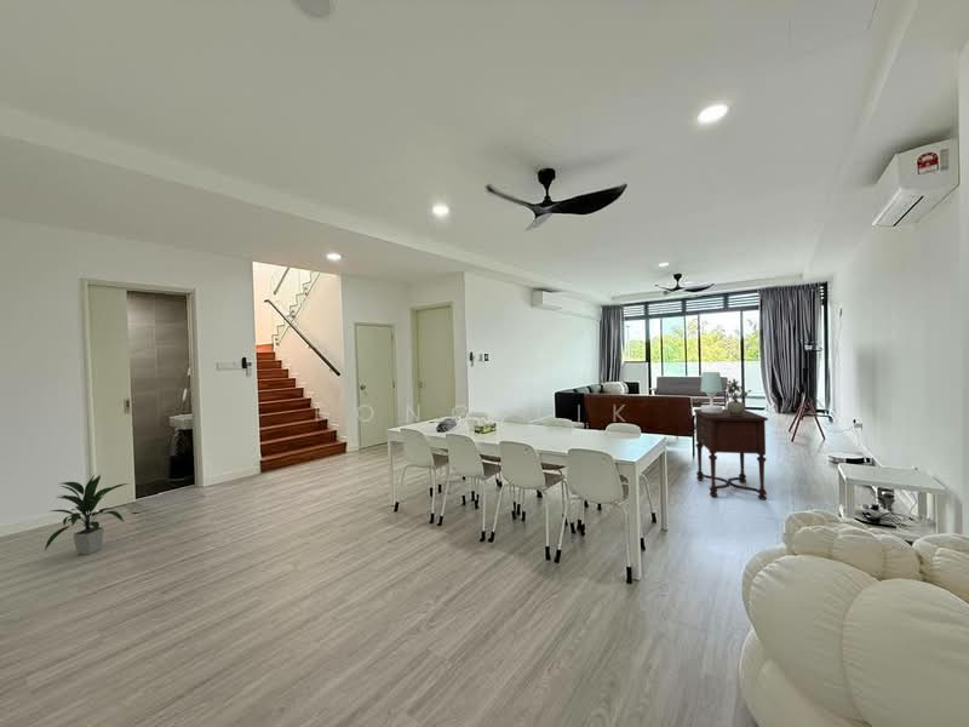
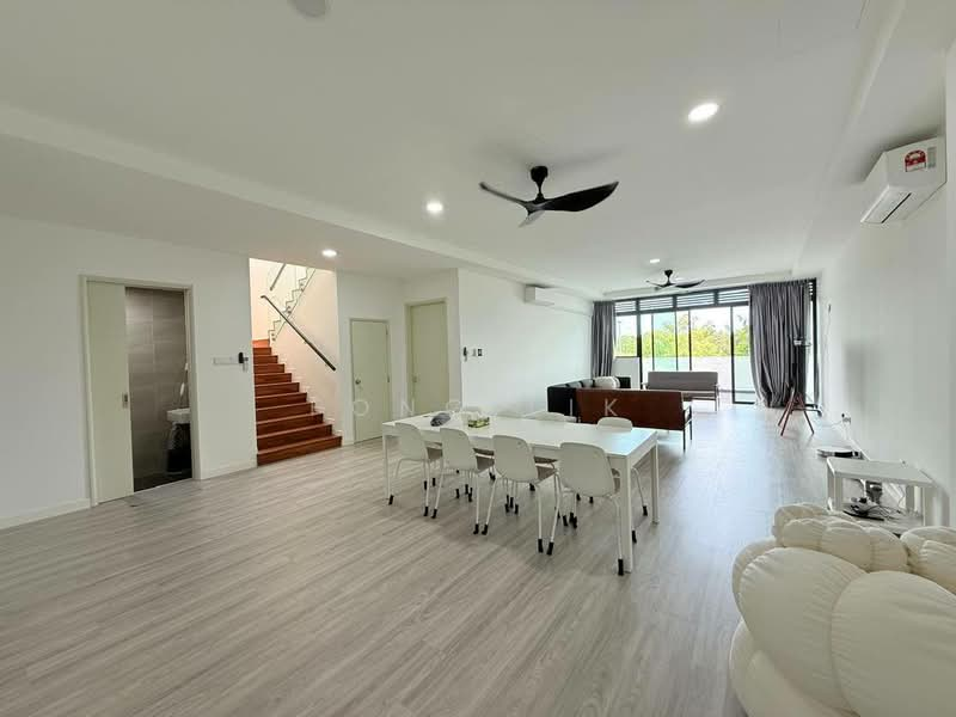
- indoor plant [44,474,130,556]
- side table [693,408,769,502]
- potted plant [724,378,753,416]
- table lamp [699,371,723,413]
